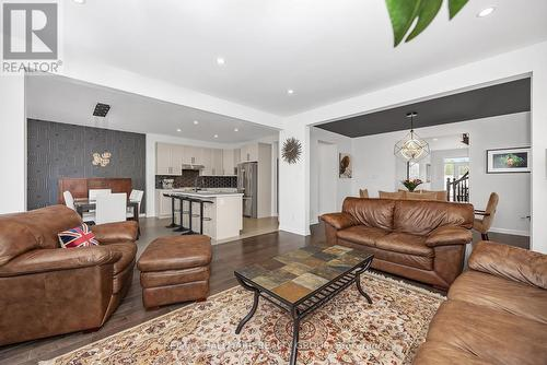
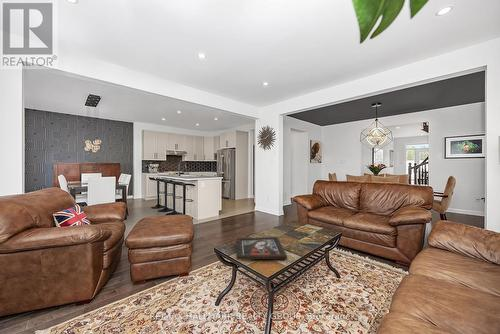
+ religious icon [236,236,288,260]
